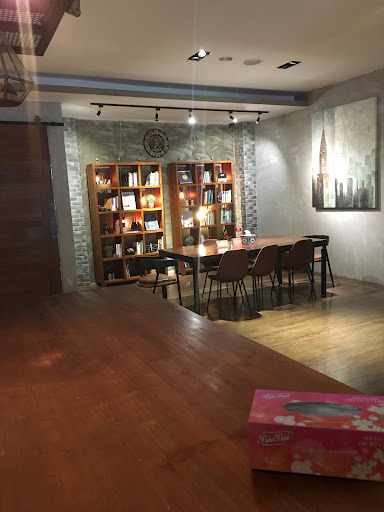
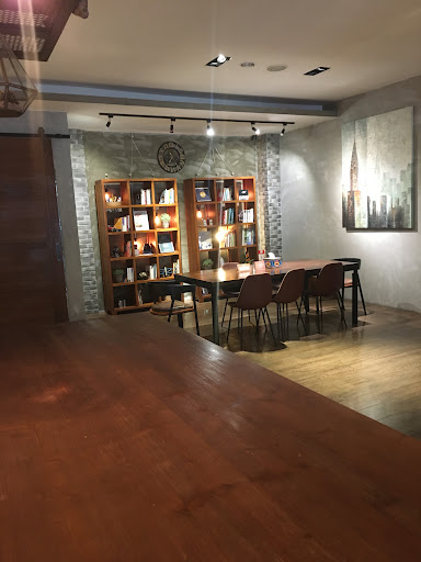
- tissue box [247,389,384,482]
